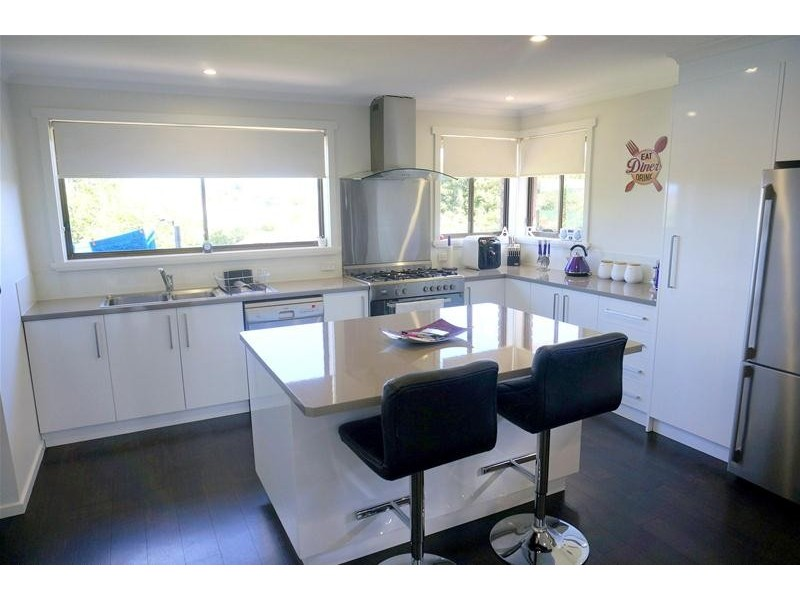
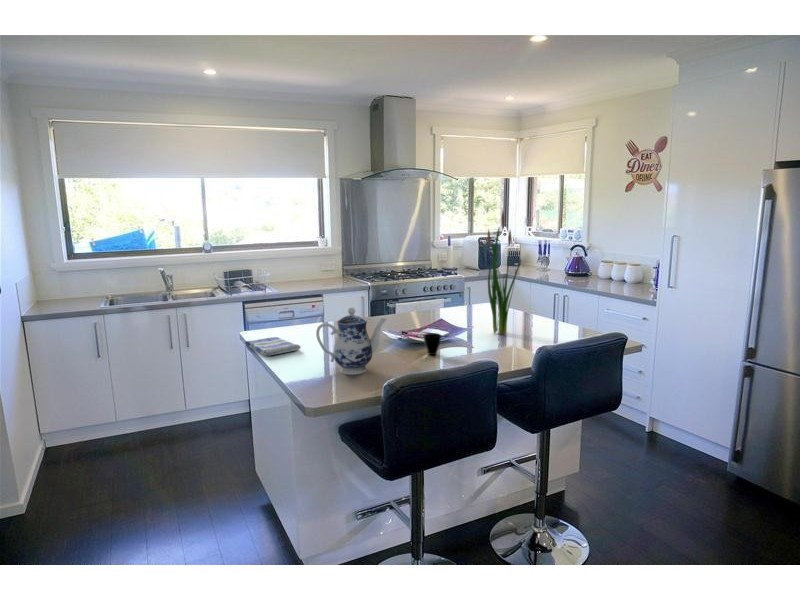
+ plant [484,210,522,335]
+ cup [422,332,442,356]
+ dish towel [244,336,302,357]
+ teapot [315,306,388,376]
